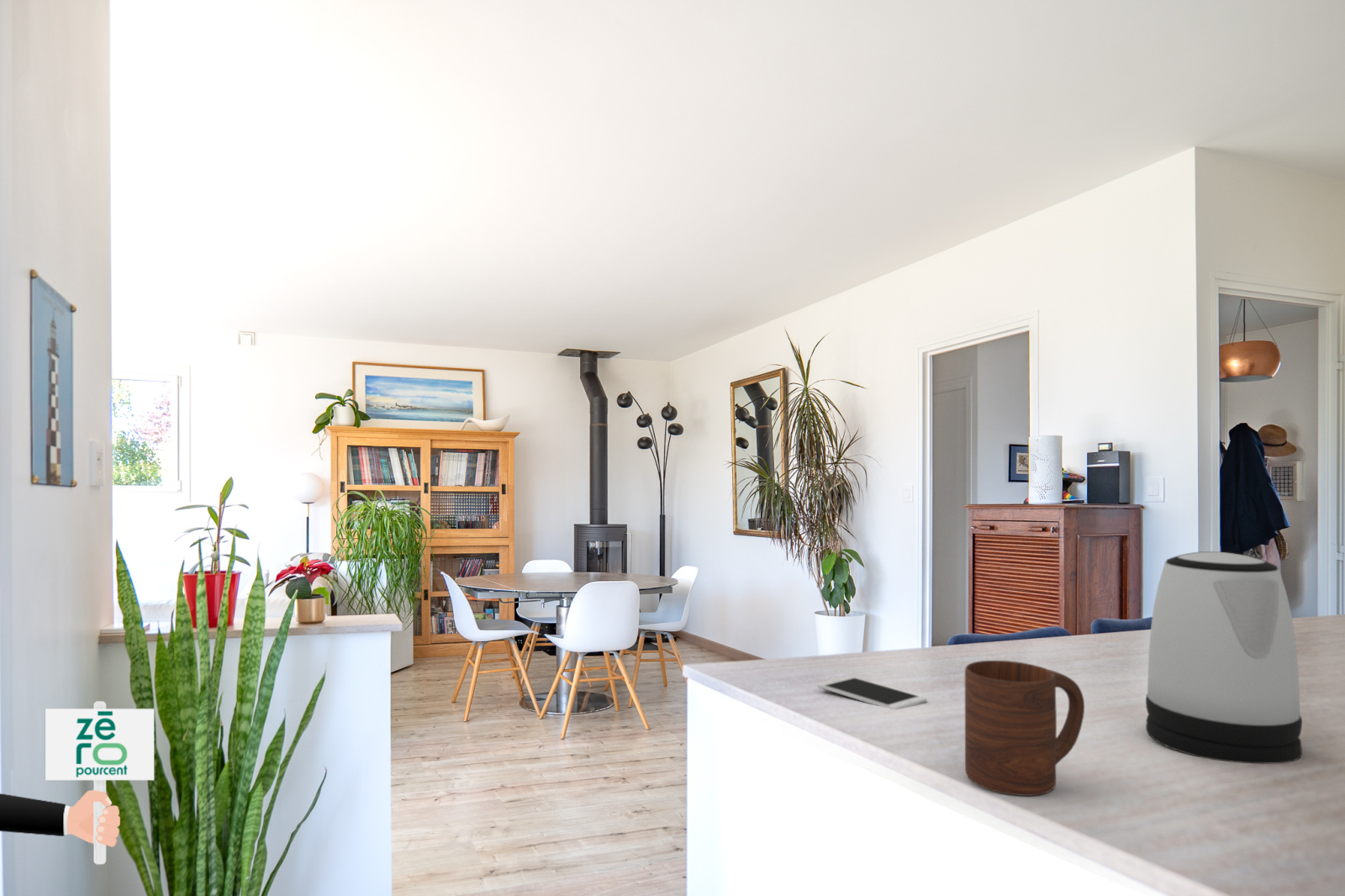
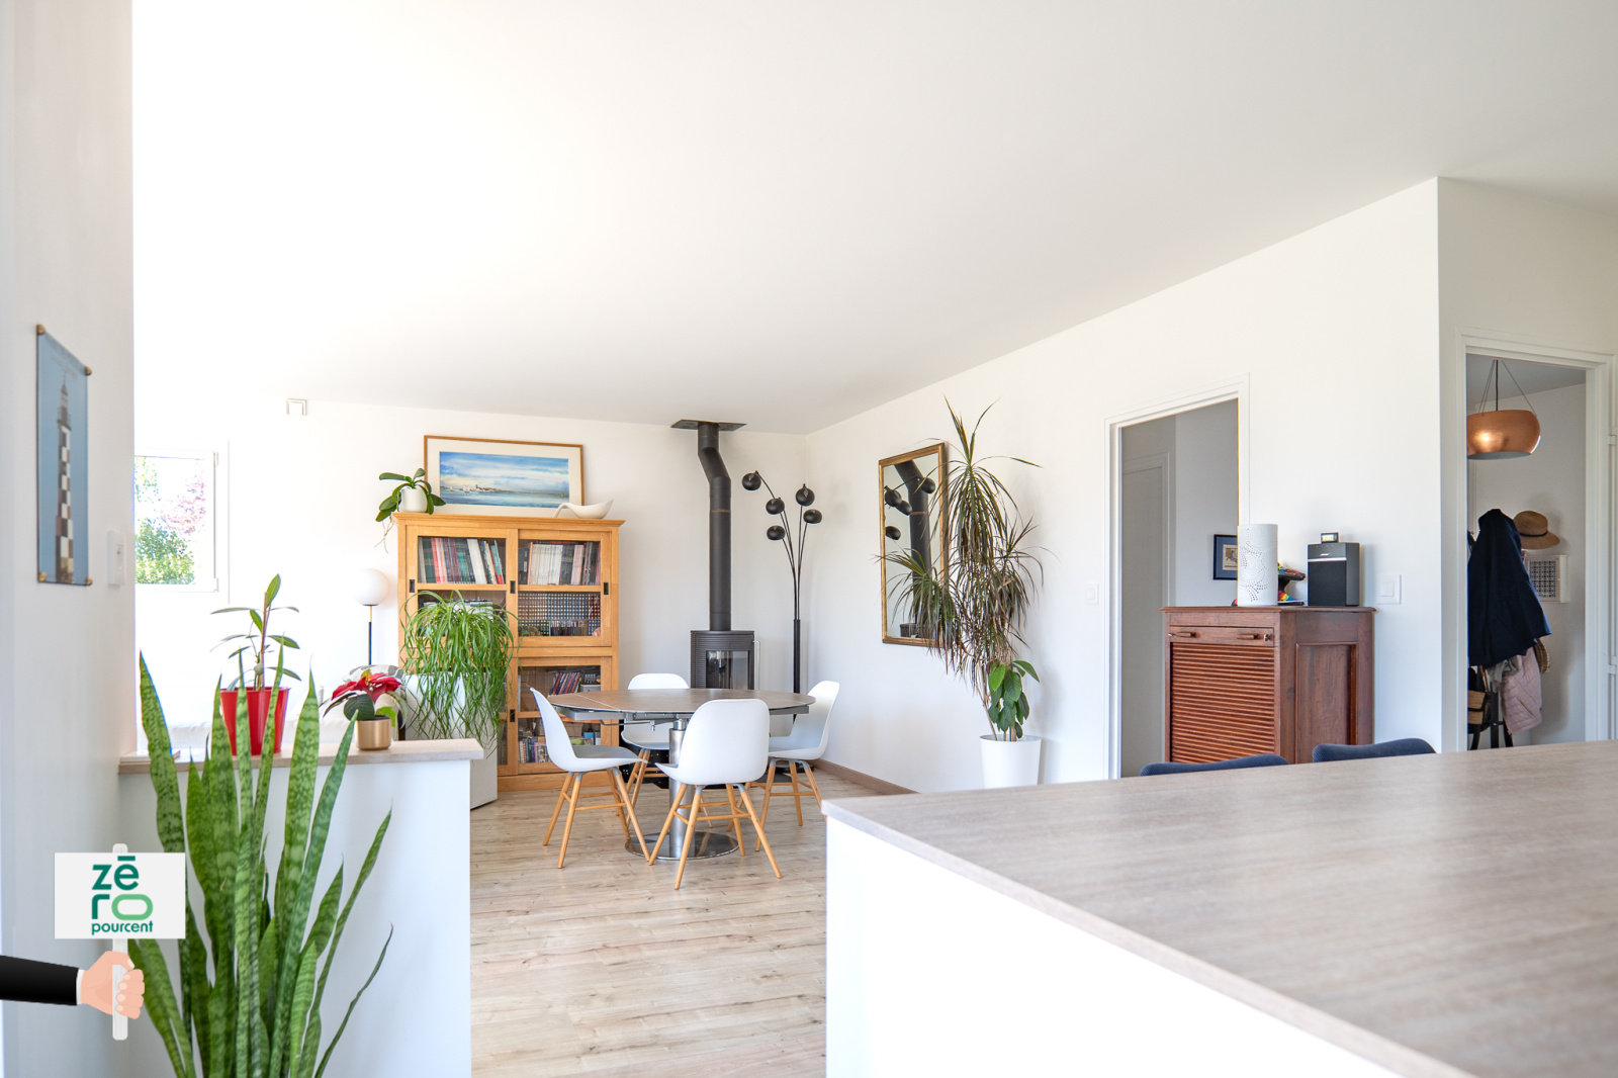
- smartphone [816,676,928,710]
- kettle [1145,551,1303,765]
- cup [964,660,1085,797]
